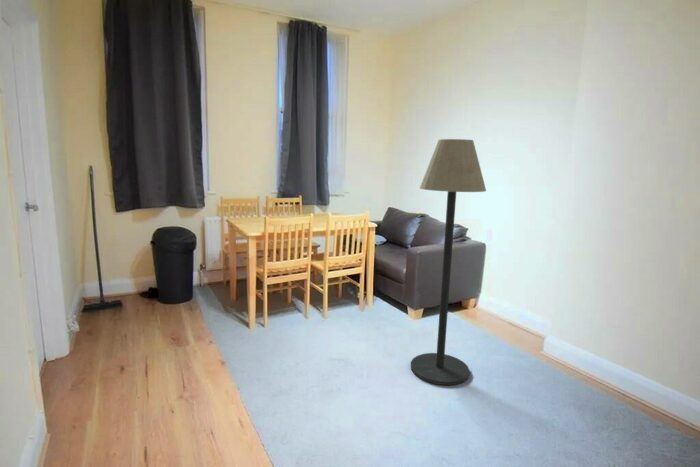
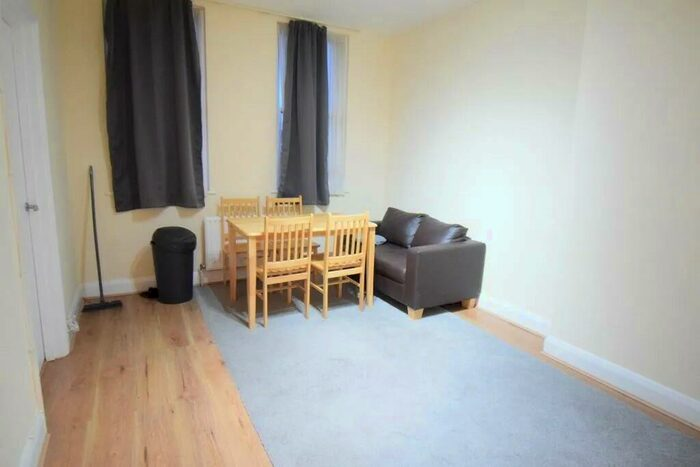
- floor lamp [410,138,487,386]
